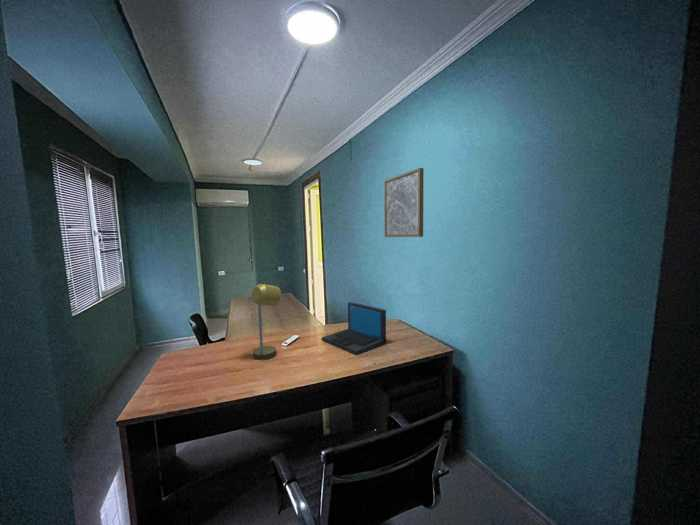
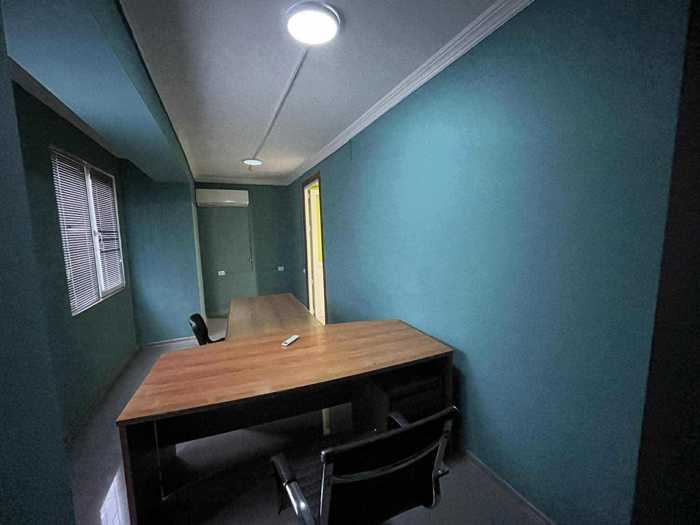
- wall art [383,167,425,238]
- desk lamp [251,283,282,361]
- laptop [321,301,387,357]
